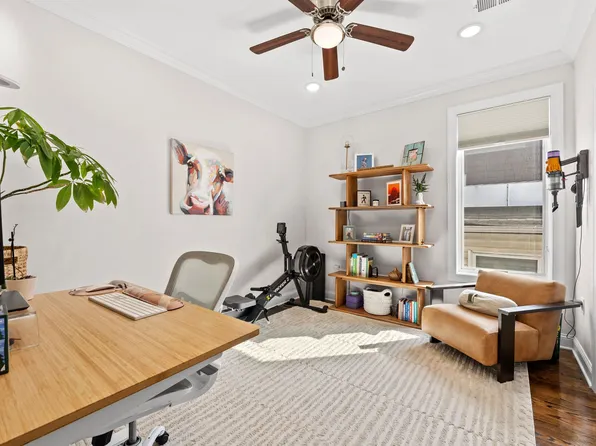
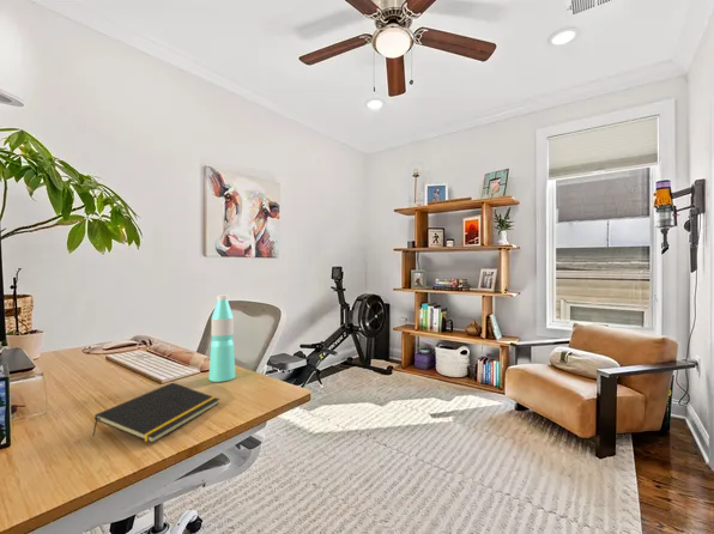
+ water bottle [207,293,236,383]
+ notepad [91,382,220,444]
